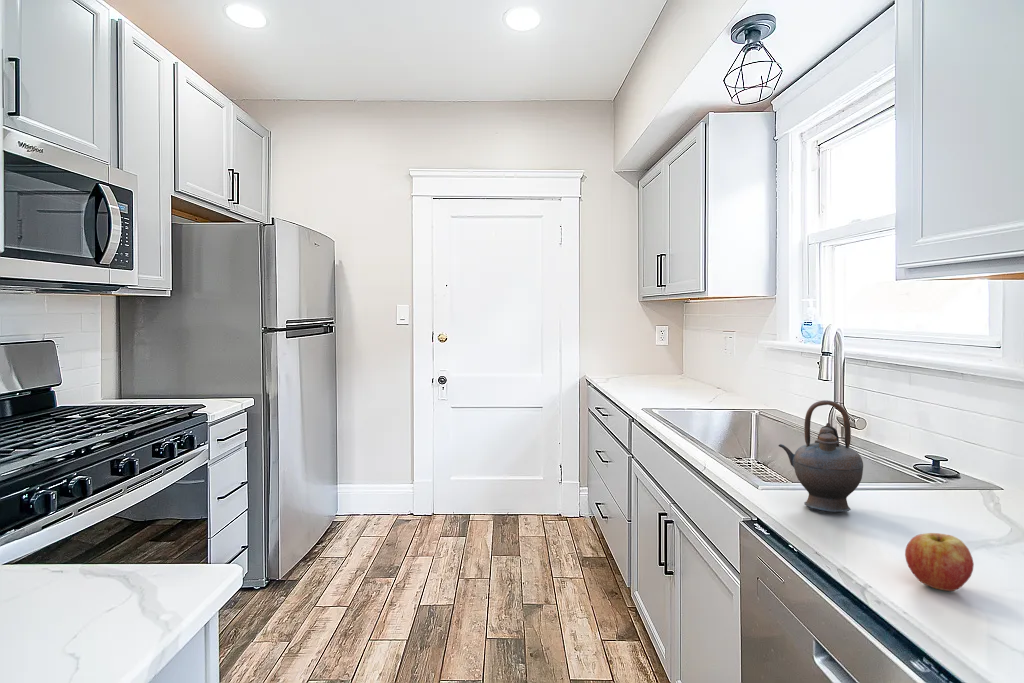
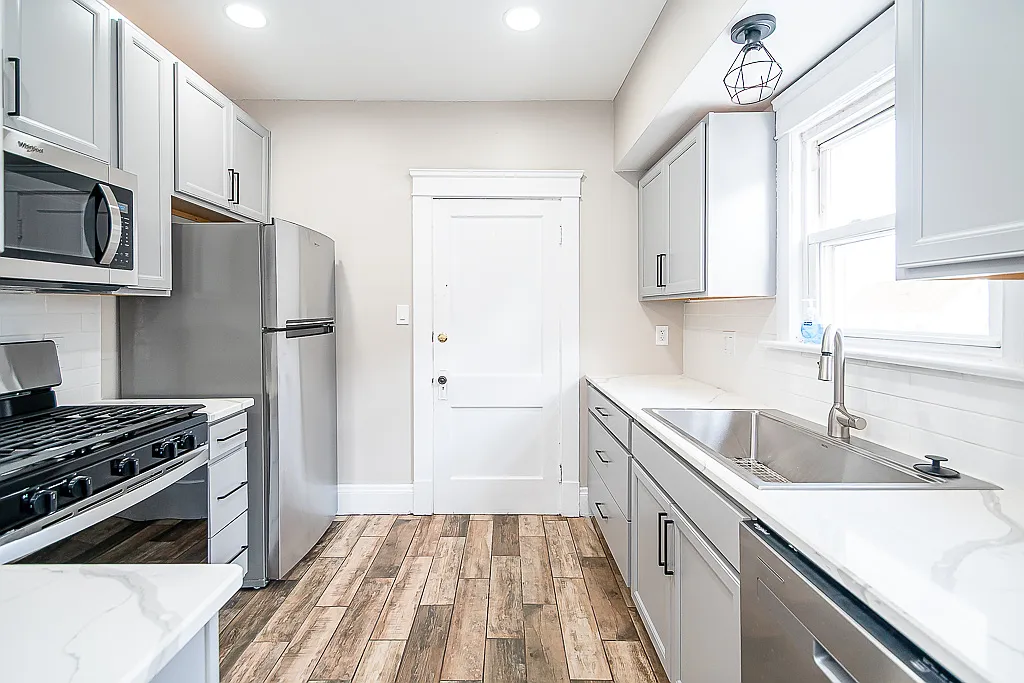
- teapot [778,399,864,513]
- fruit [904,532,975,592]
